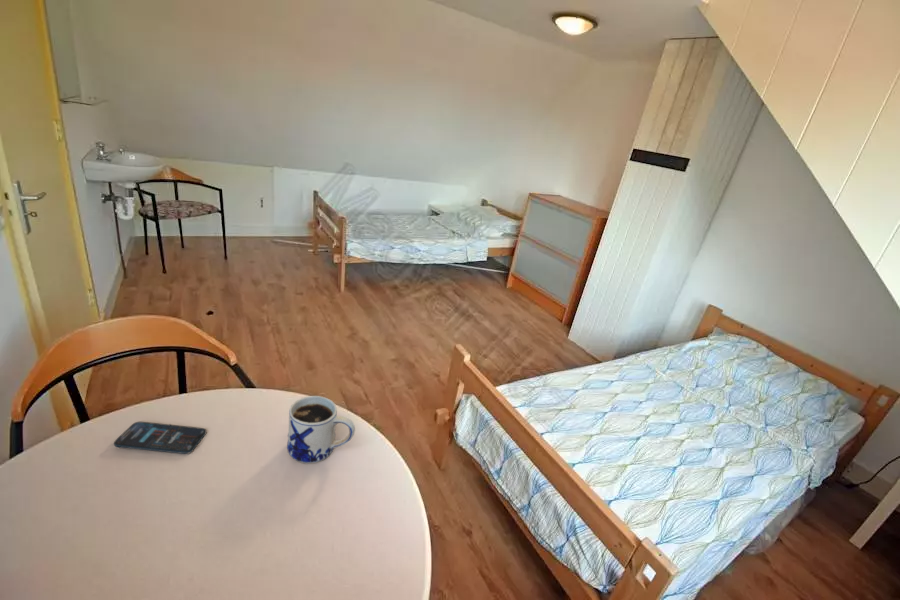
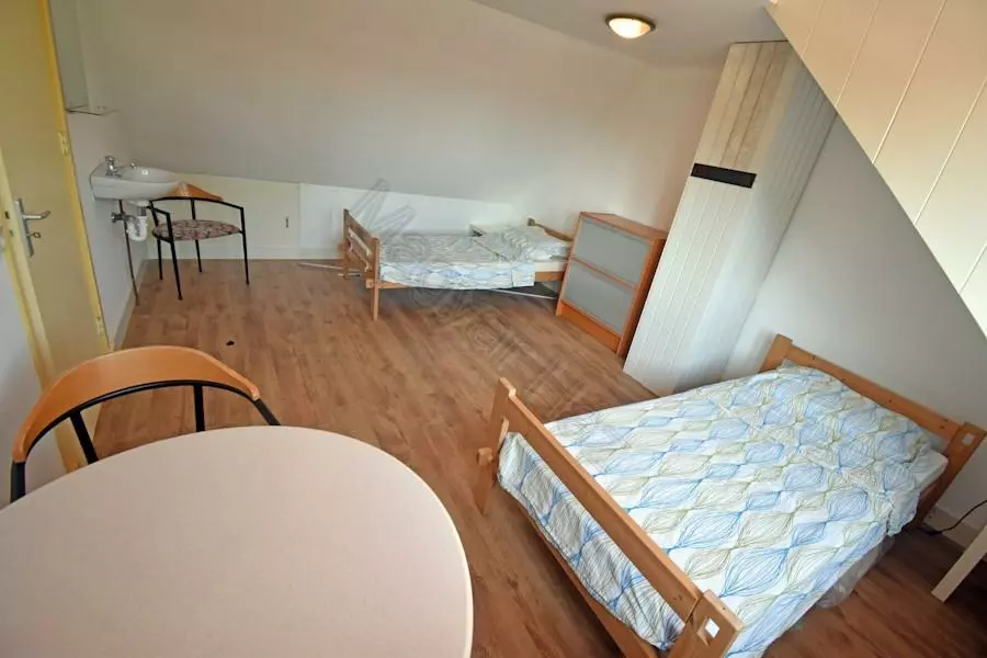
- smartphone [113,421,207,455]
- mug [286,395,356,464]
